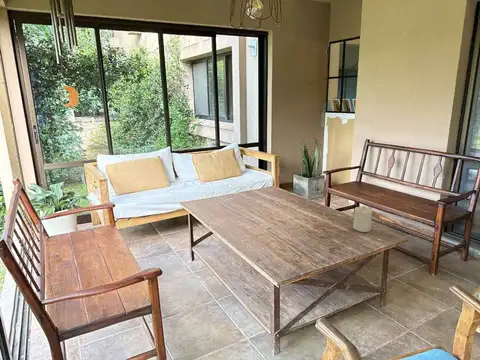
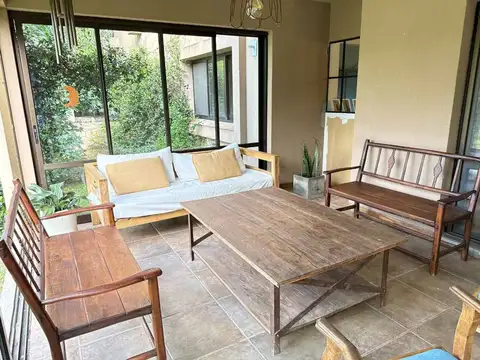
- candle [352,205,373,233]
